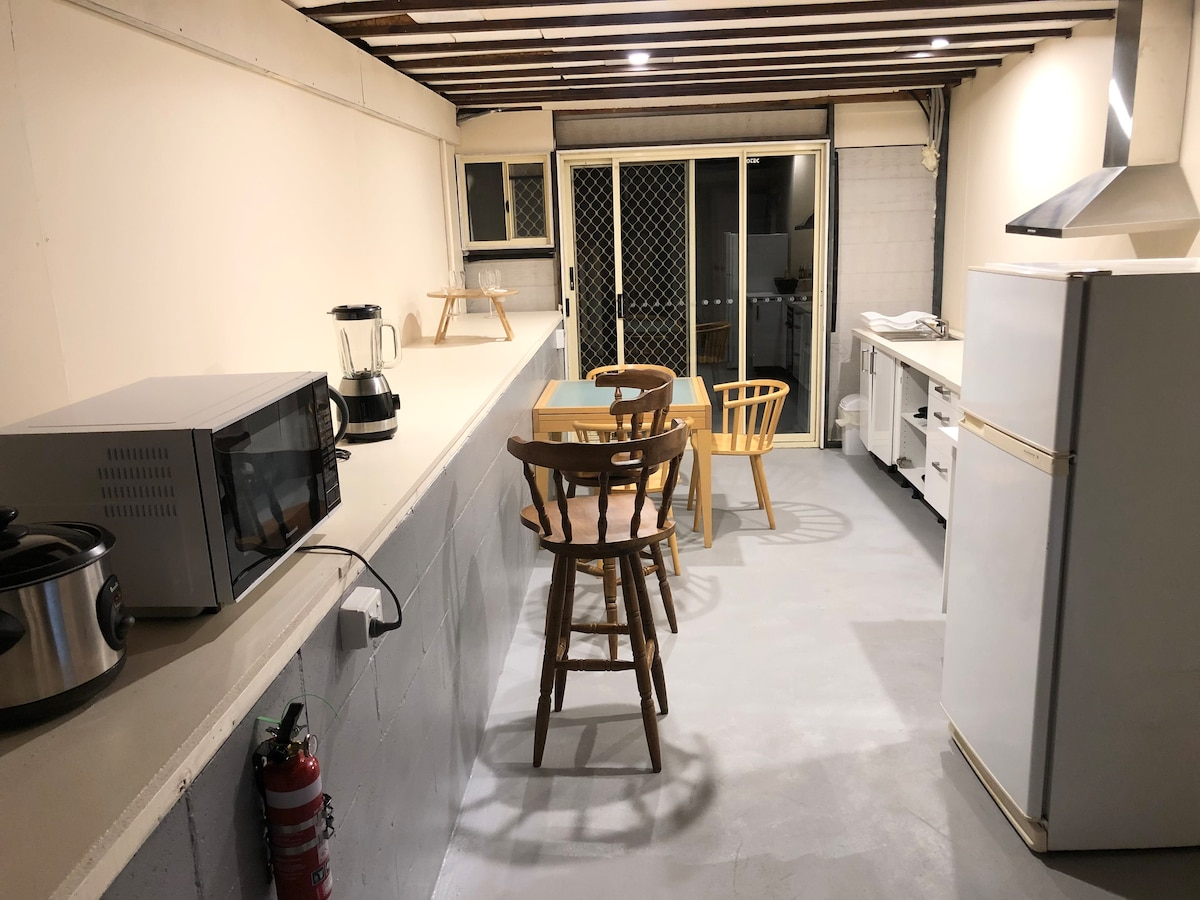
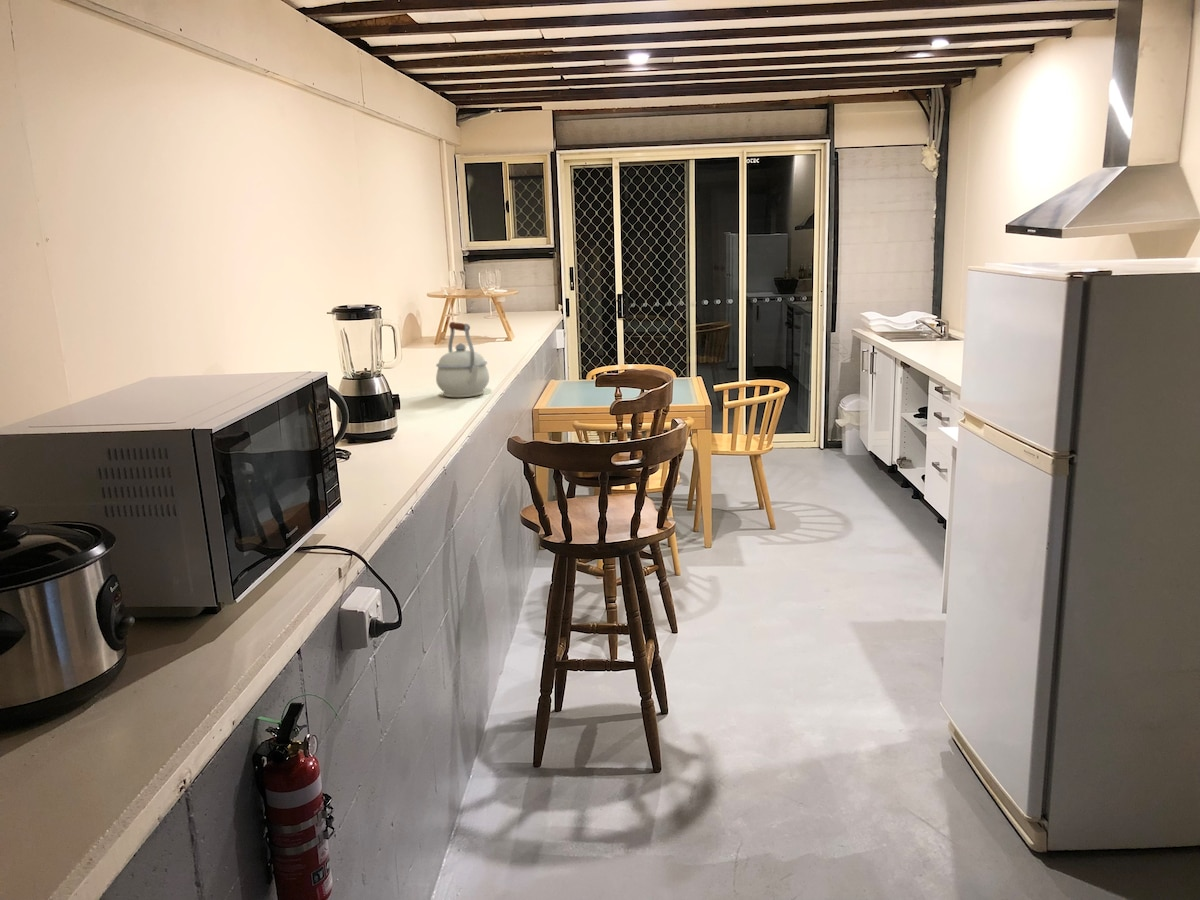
+ kettle [435,321,490,398]
